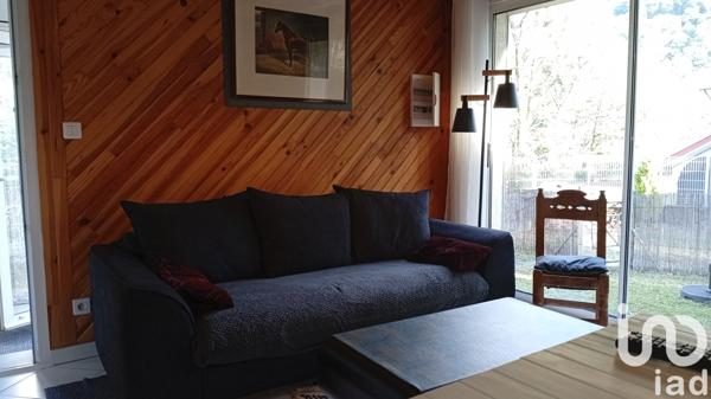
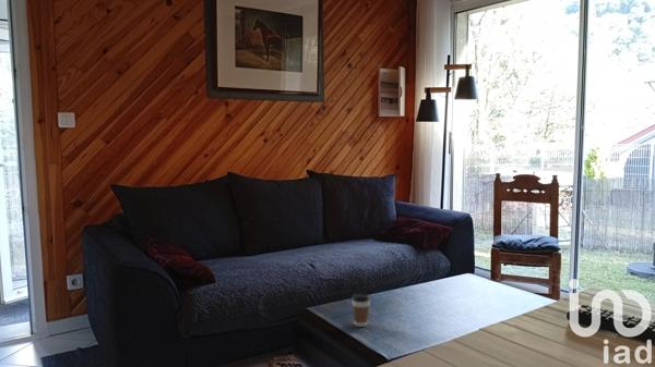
+ coffee cup [350,292,371,328]
